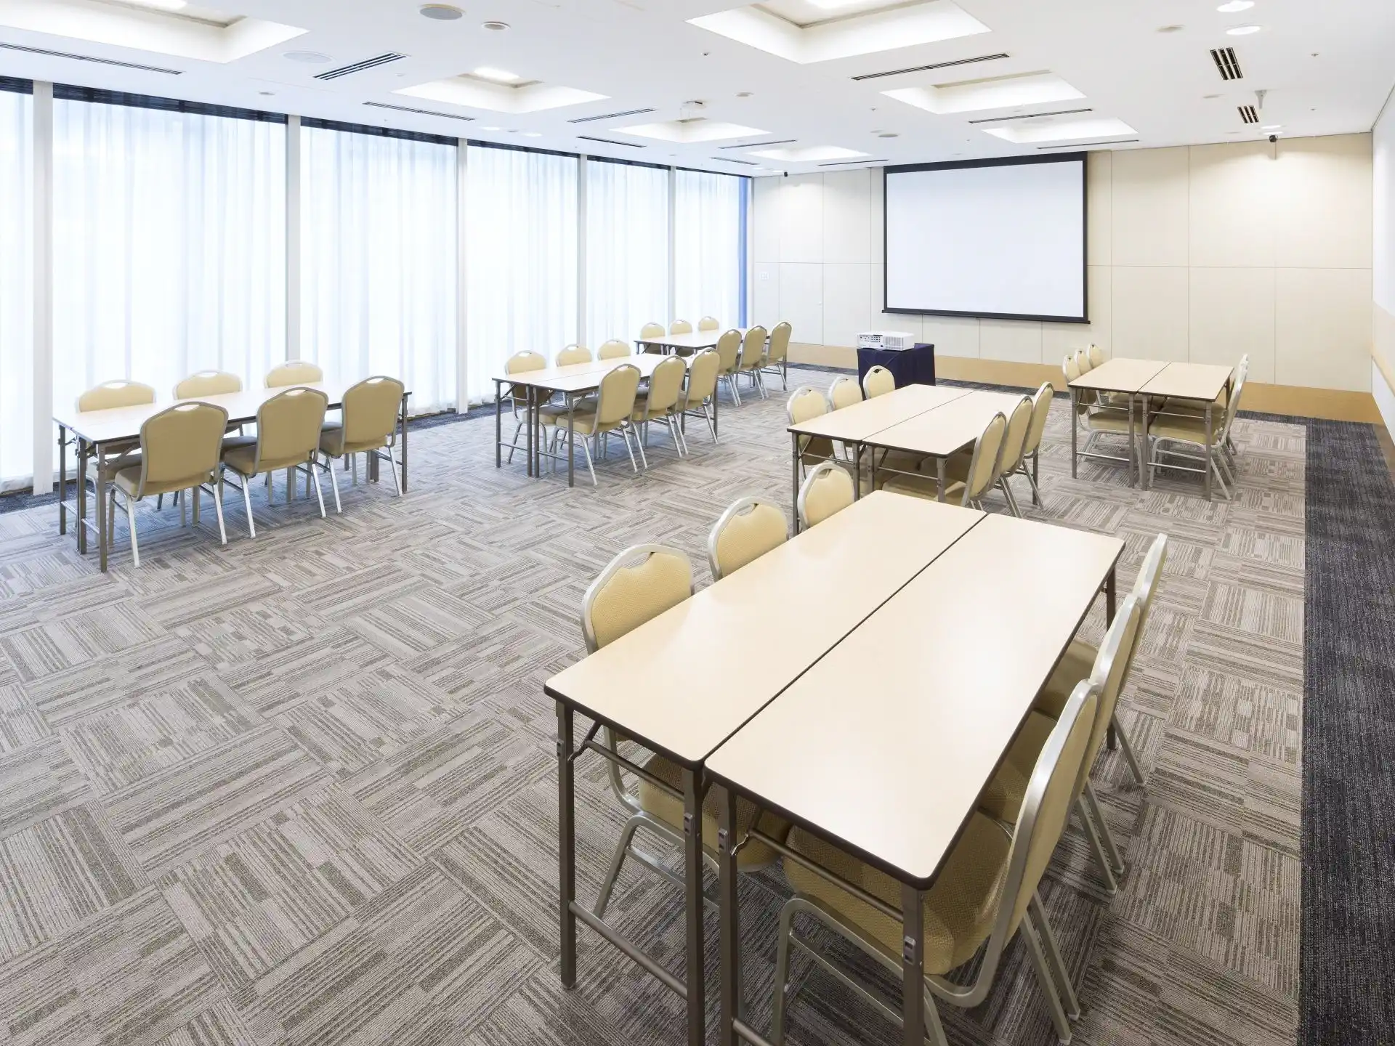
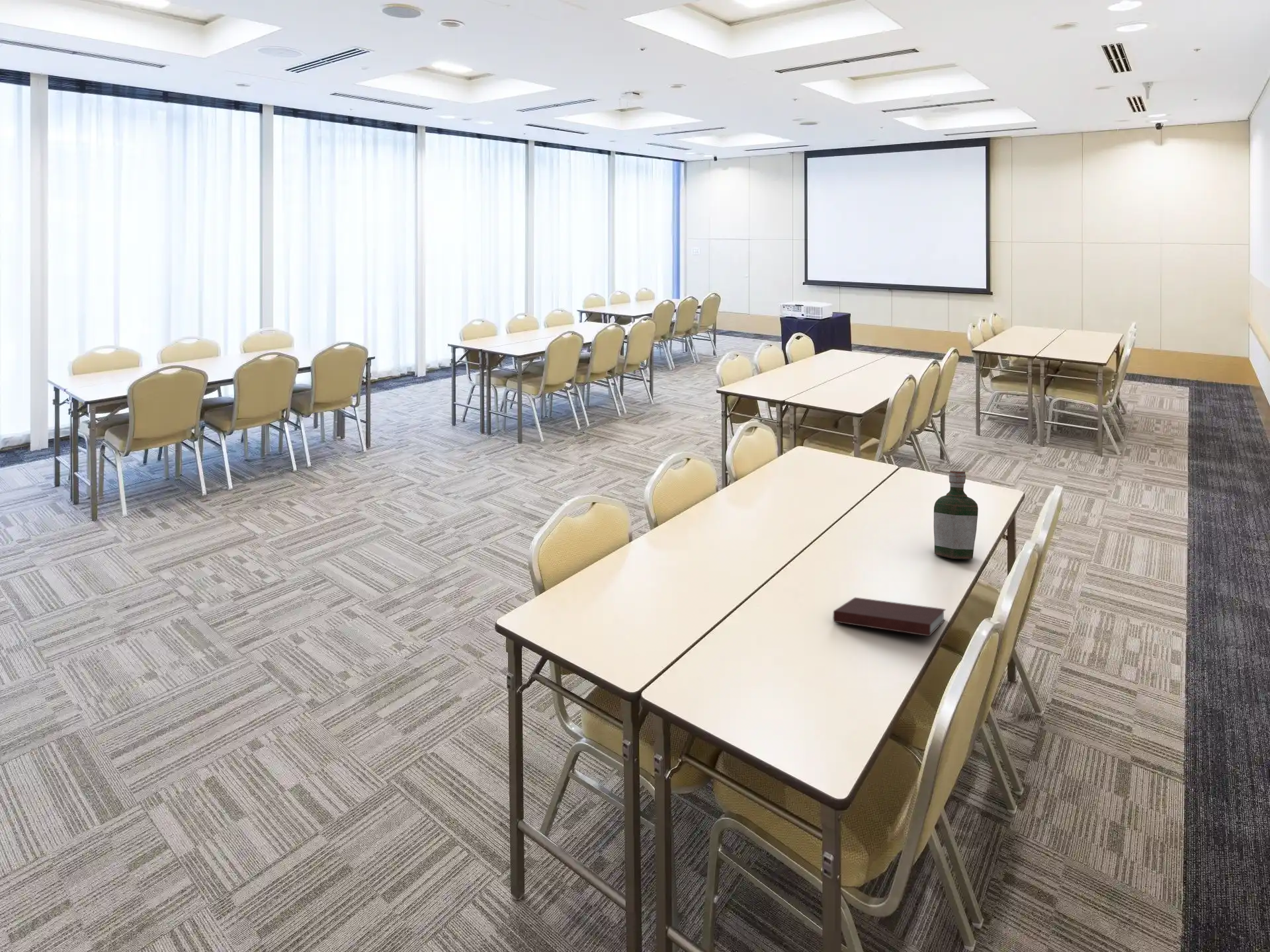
+ bottle [933,470,979,560]
+ notebook [832,597,947,637]
